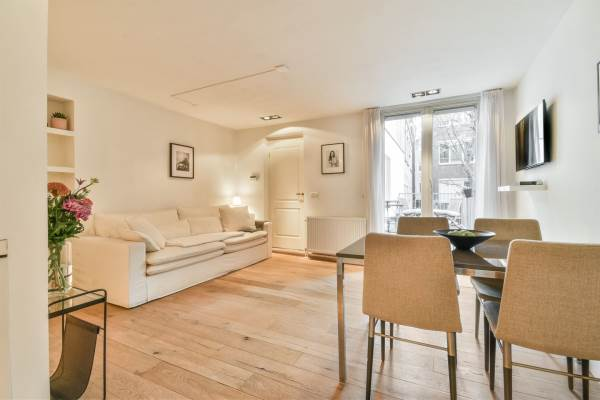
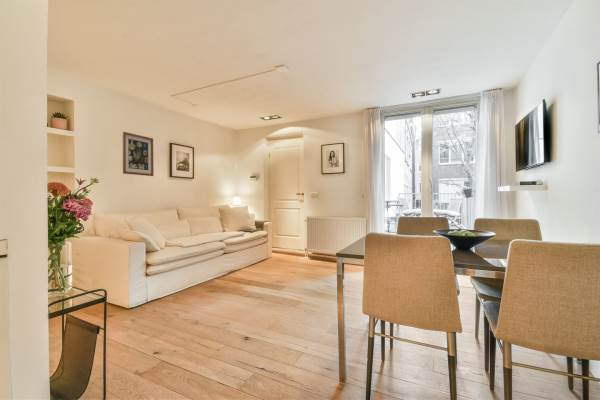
+ wall art [121,131,155,177]
